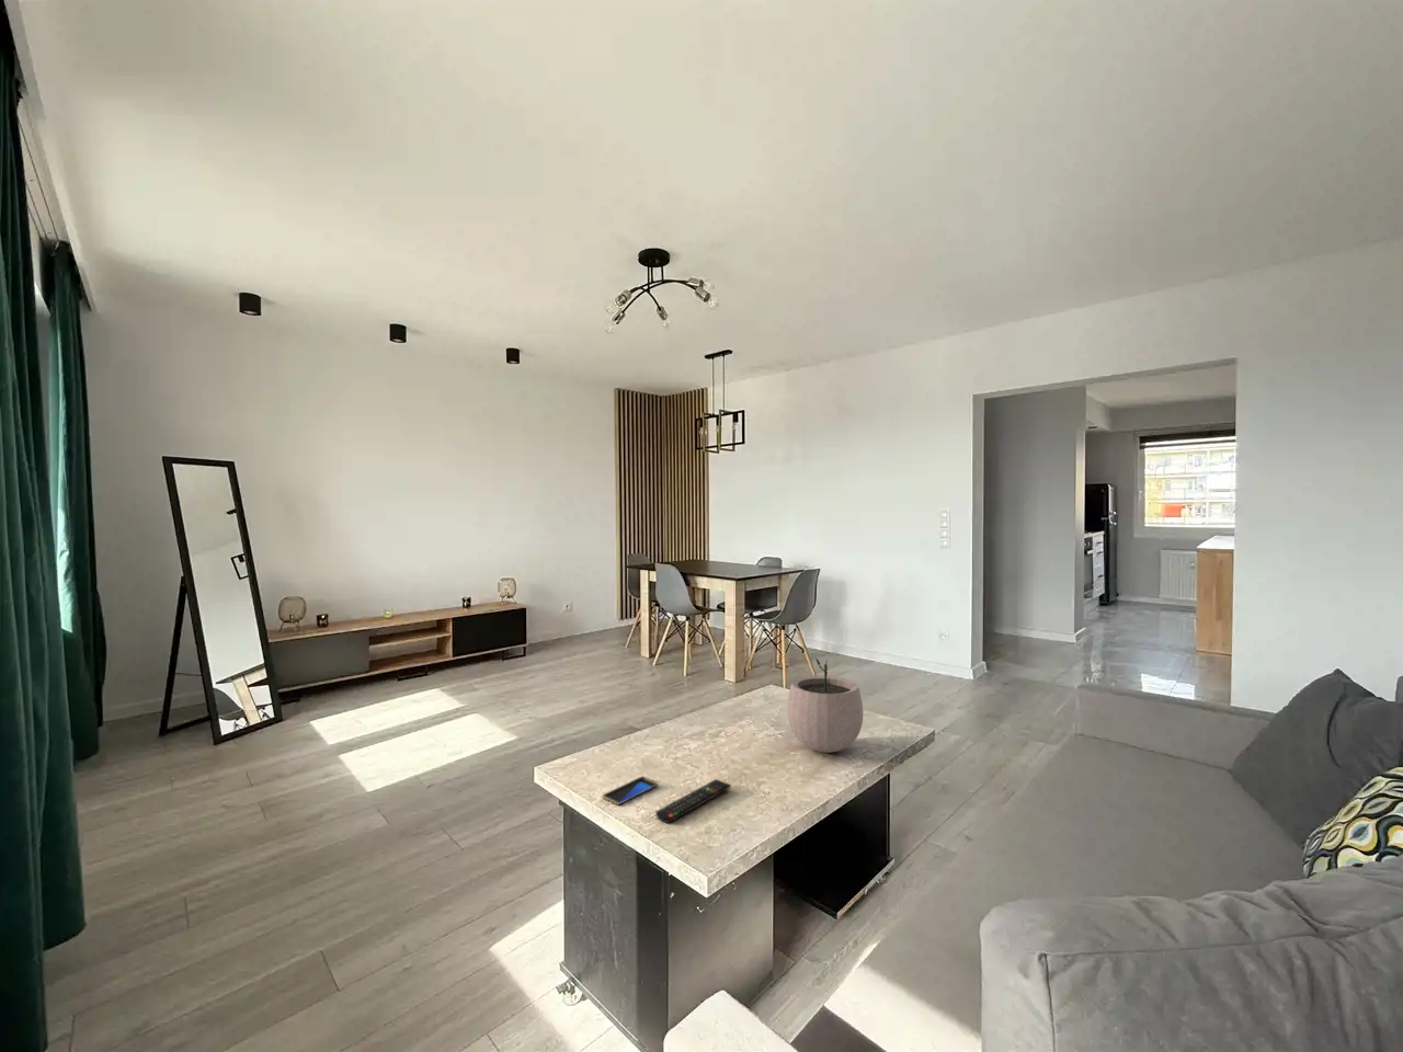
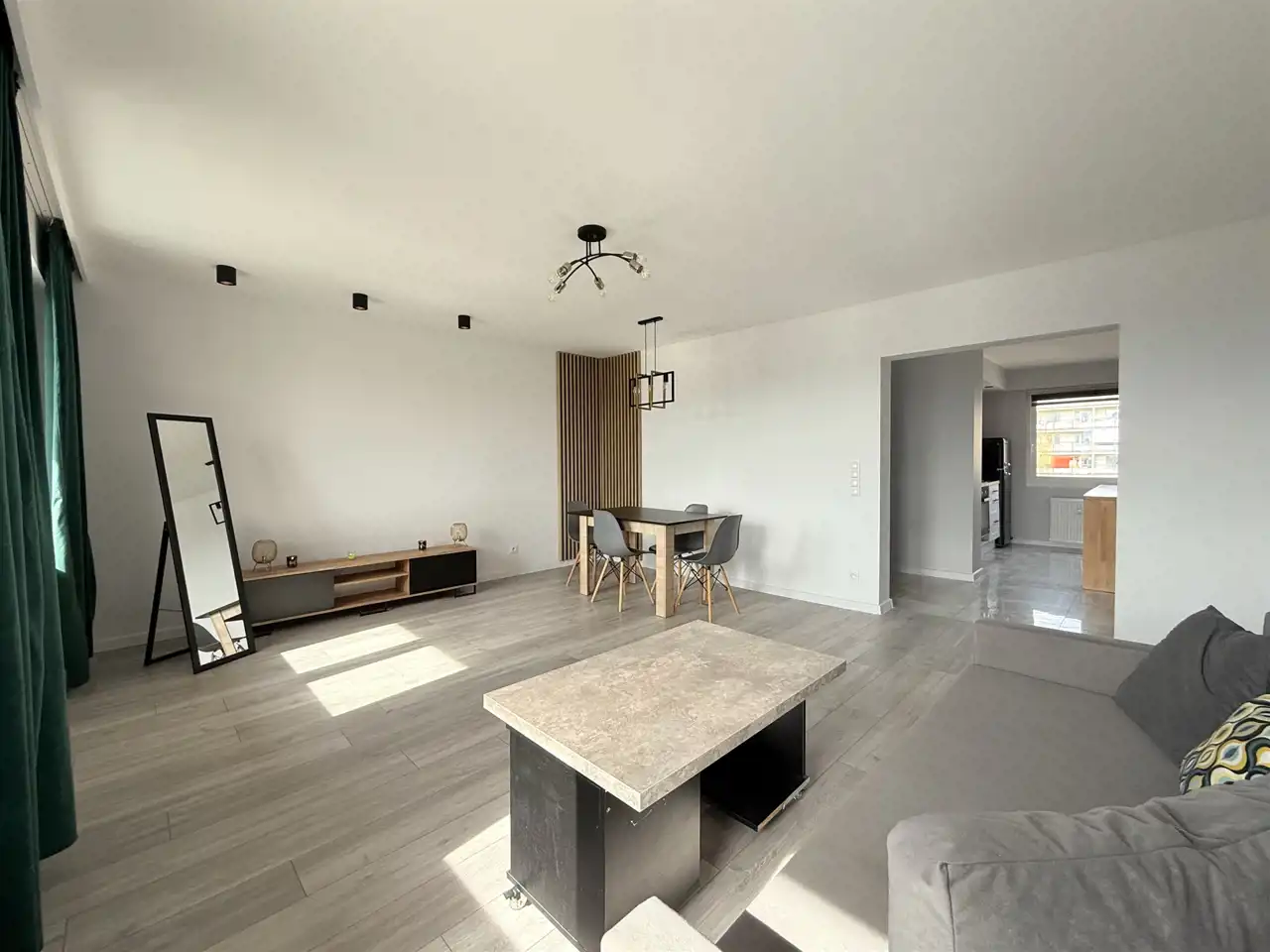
- remote control [654,778,732,824]
- plant pot [785,658,864,754]
- smartphone [602,775,658,806]
